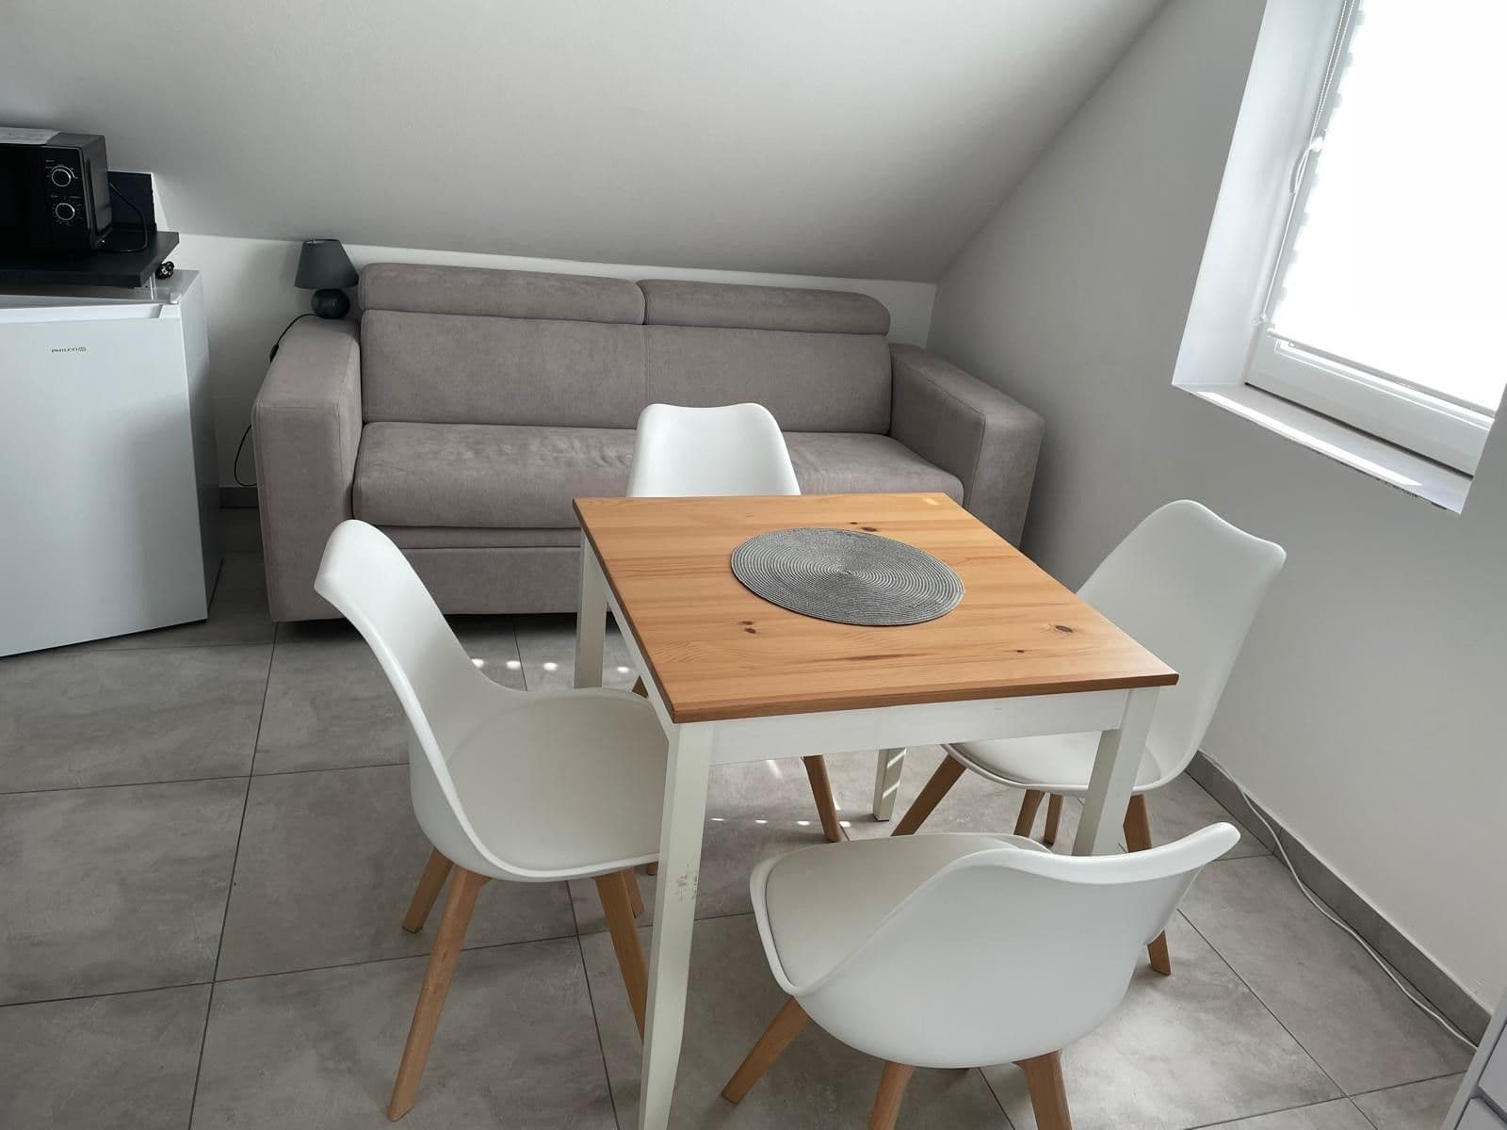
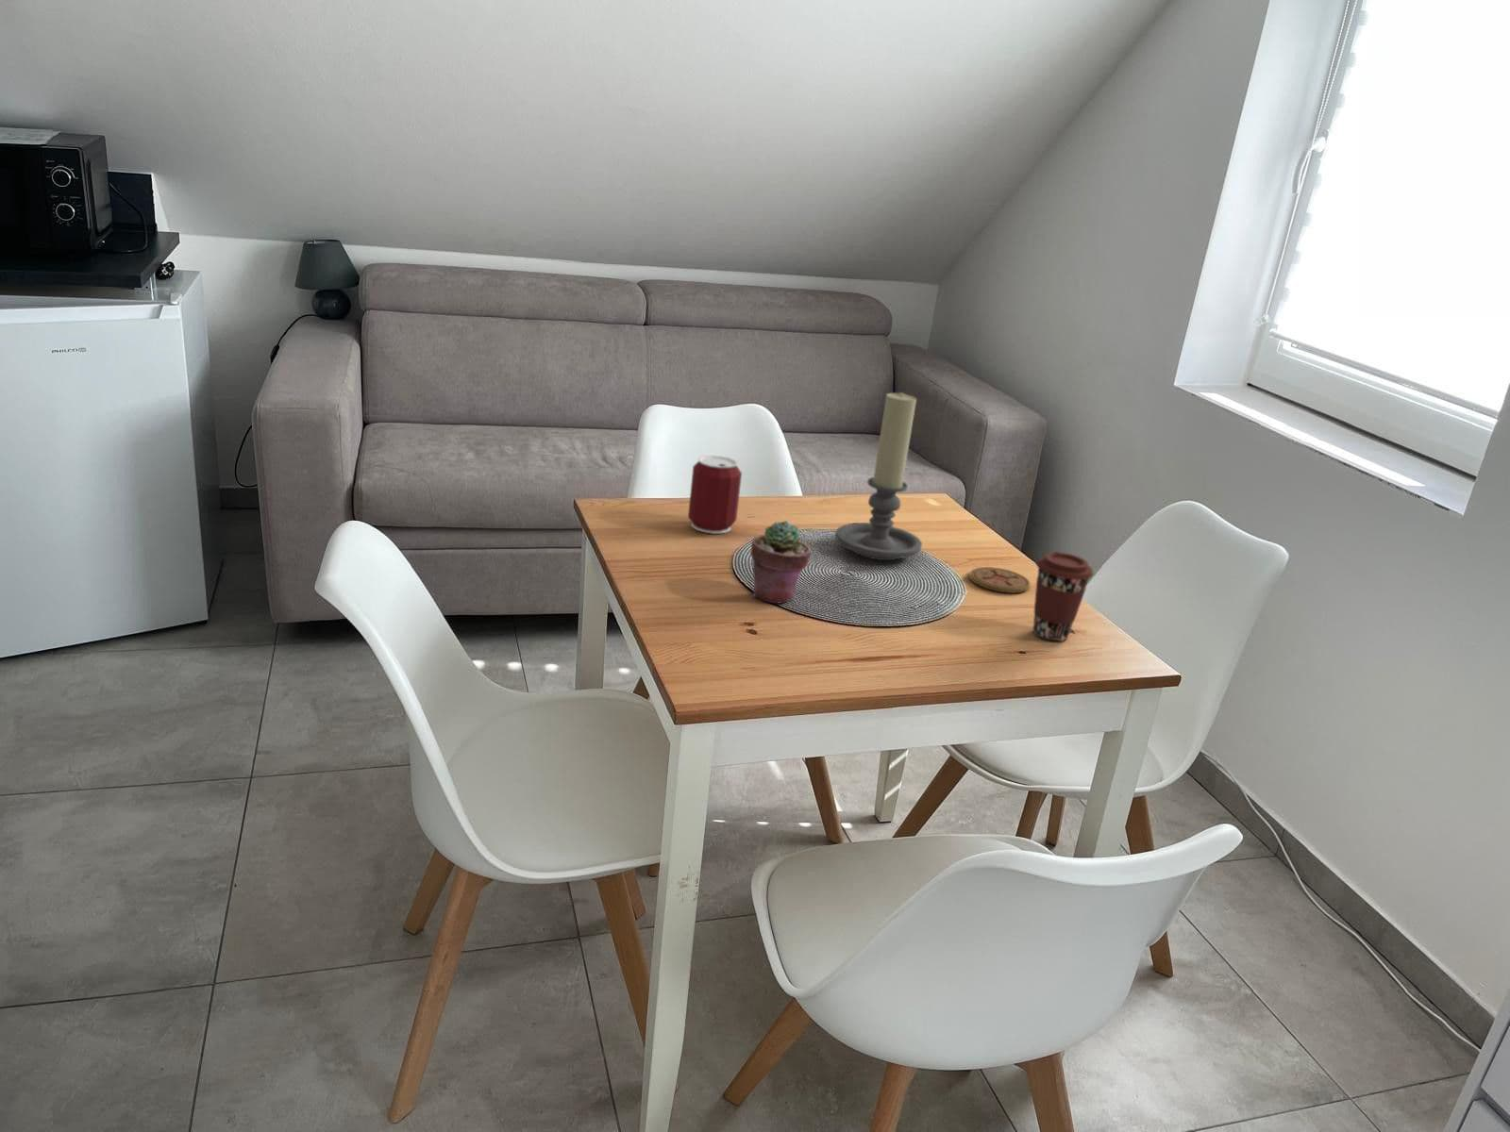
+ can [687,454,743,535]
+ candle holder [835,391,923,561]
+ coffee cup [1032,551,1095,642]
+ potted succulent [749,520,812,604]
+ coaster [968,566,1031,593]
